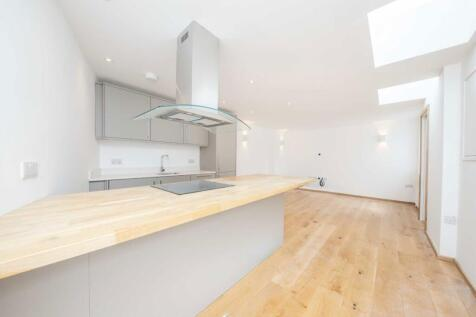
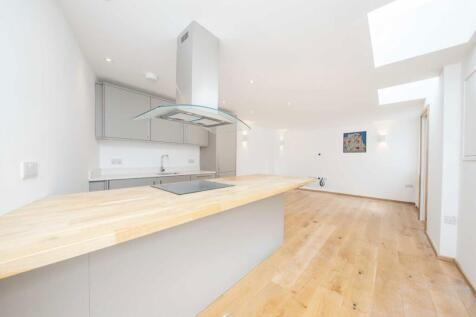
+ wall art [342,130,367,154]
